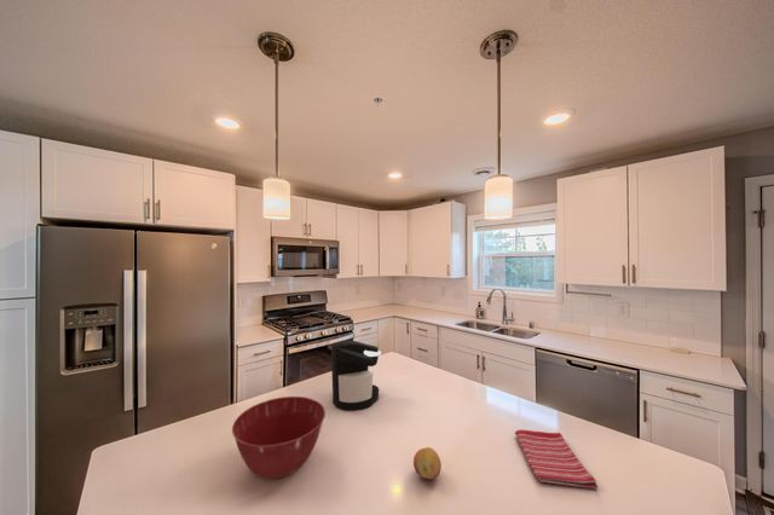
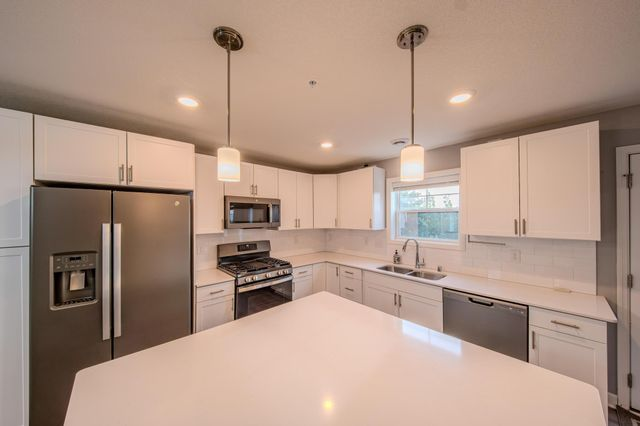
- fruit [412,446,443,481]
- dish towel [514,429,599,490]
- mixing bowl [231,395,327,480]
- coffee maker [330,340,382,412]
